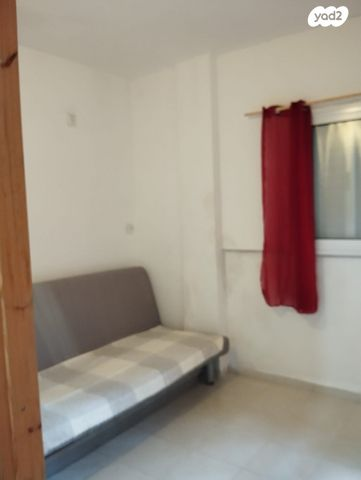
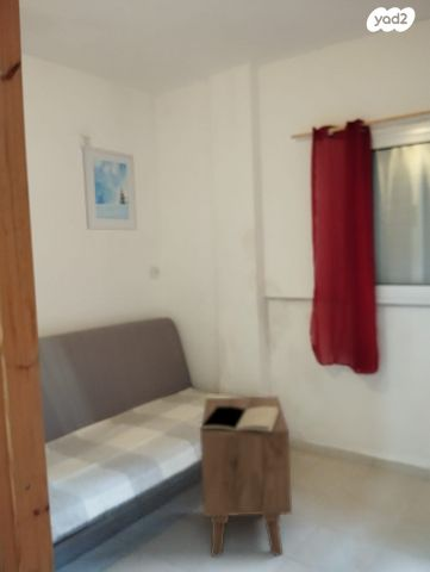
+ nightstand [197,394,293,559]
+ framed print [81,144,138,231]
+ book [199,406,280,434]
